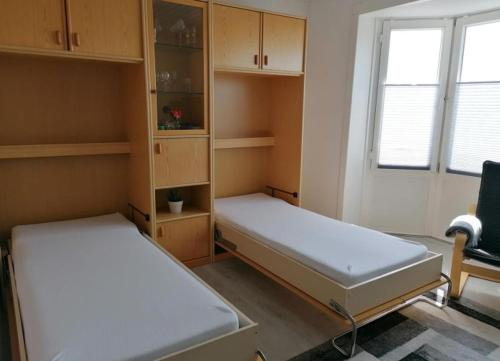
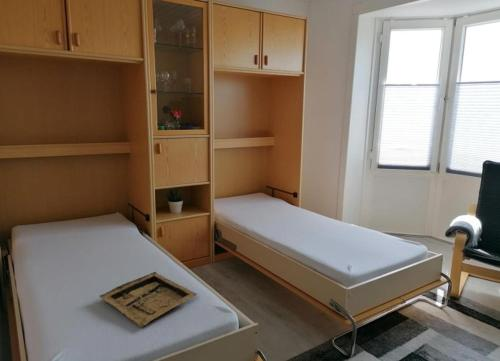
+ tray [99,271,198,328]
